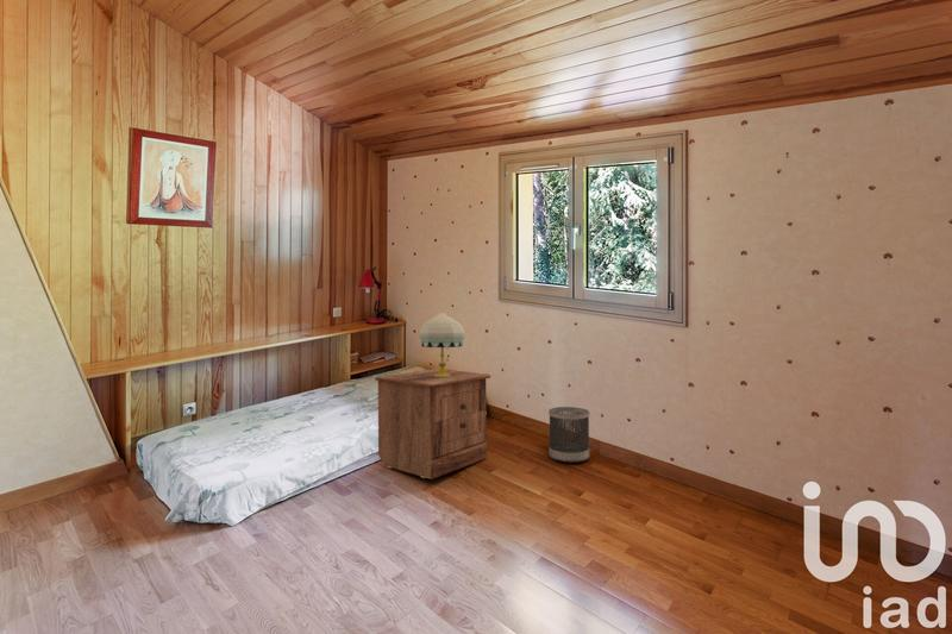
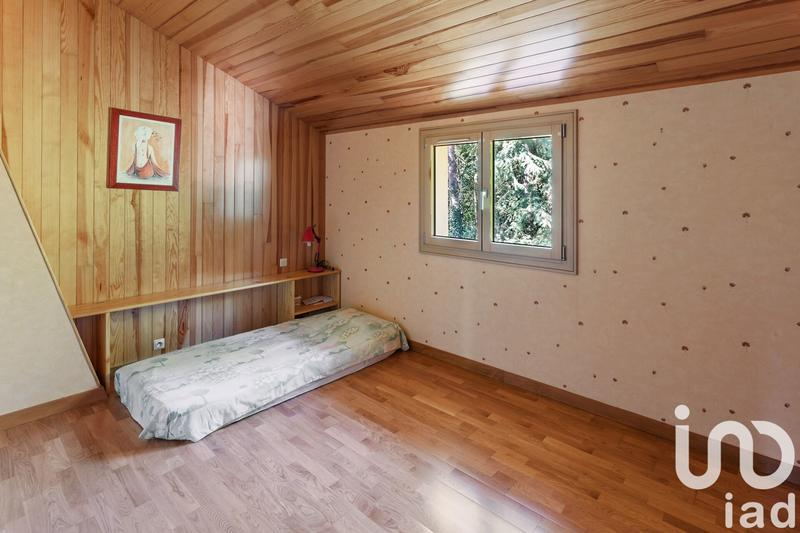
- wastebasket [547,406,590,463]
- table lamp [418,312,465,377]
- nightstand [374,368,491,481]
